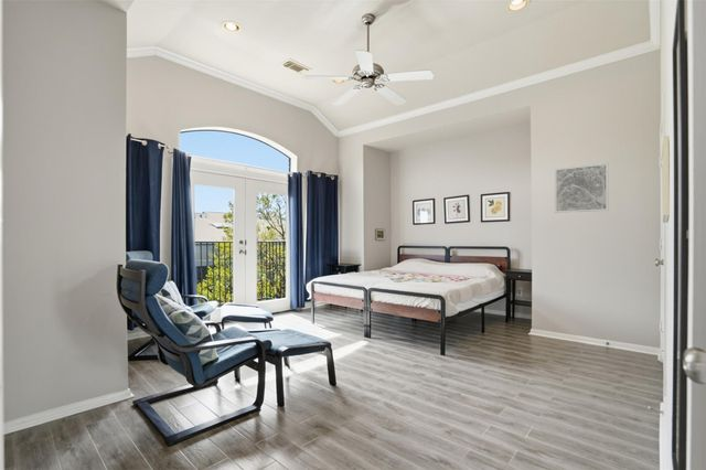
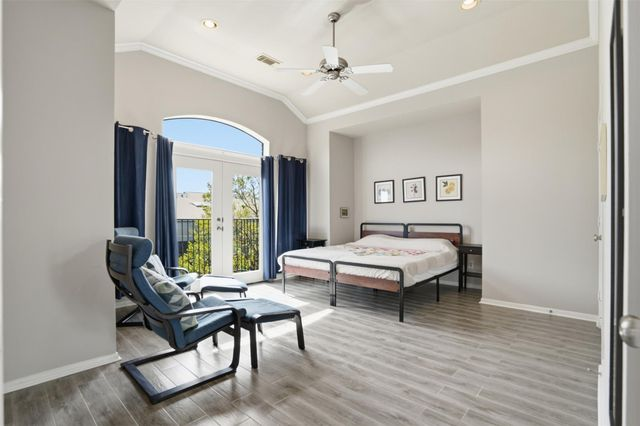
- wall art [554,162,610,214]
